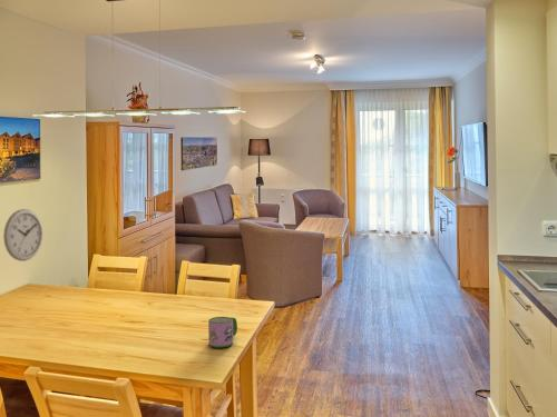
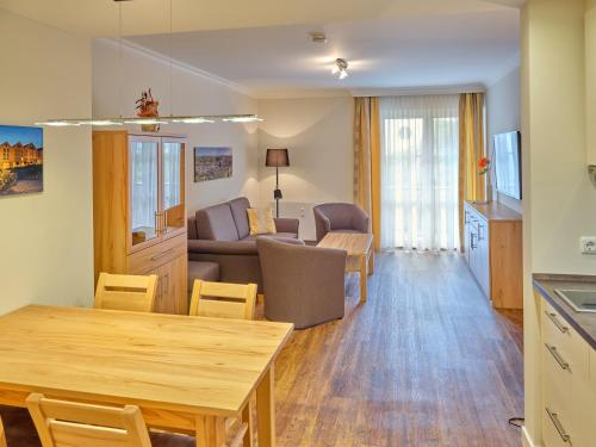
- mug [207,316,238,349]
- wall clock [2,208,45,262]
